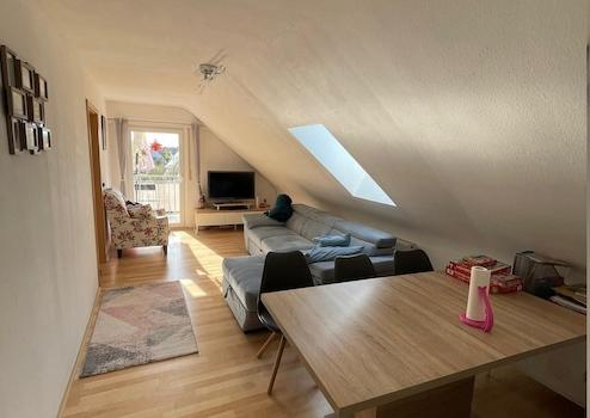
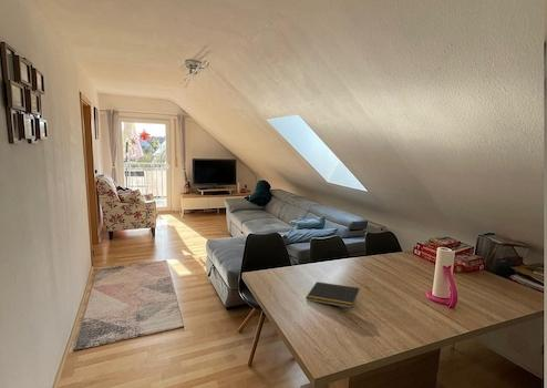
+ notepad [305,280,360,309]
